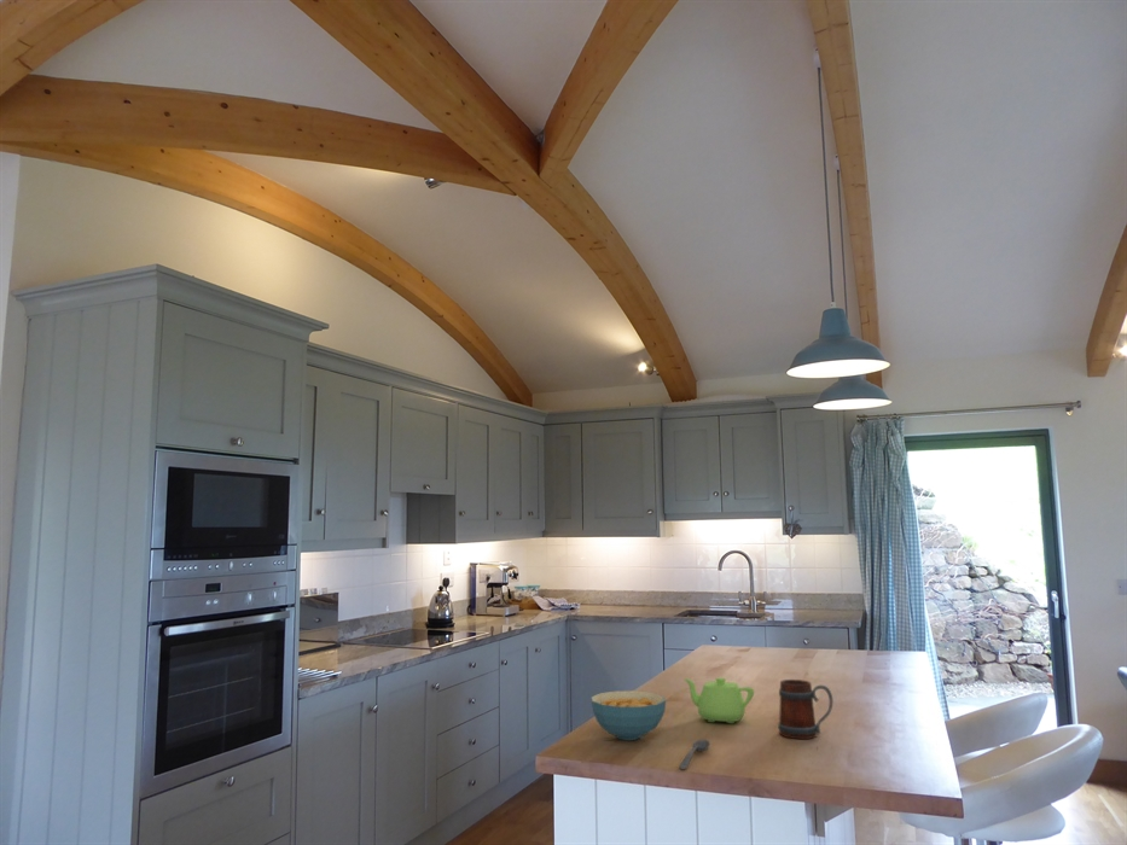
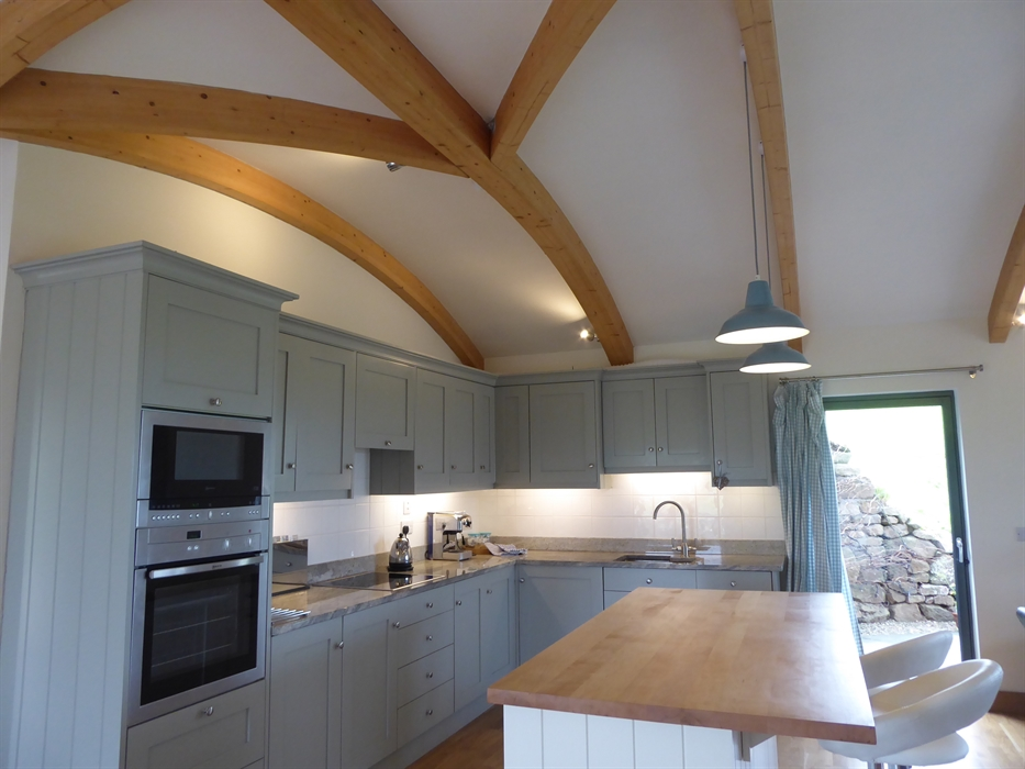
- cereal bowl [589,689,667,741]
- teapot [682,676,755,724]
- mug [777,678,833,740]
- soupspoon [678,739,711,771]
